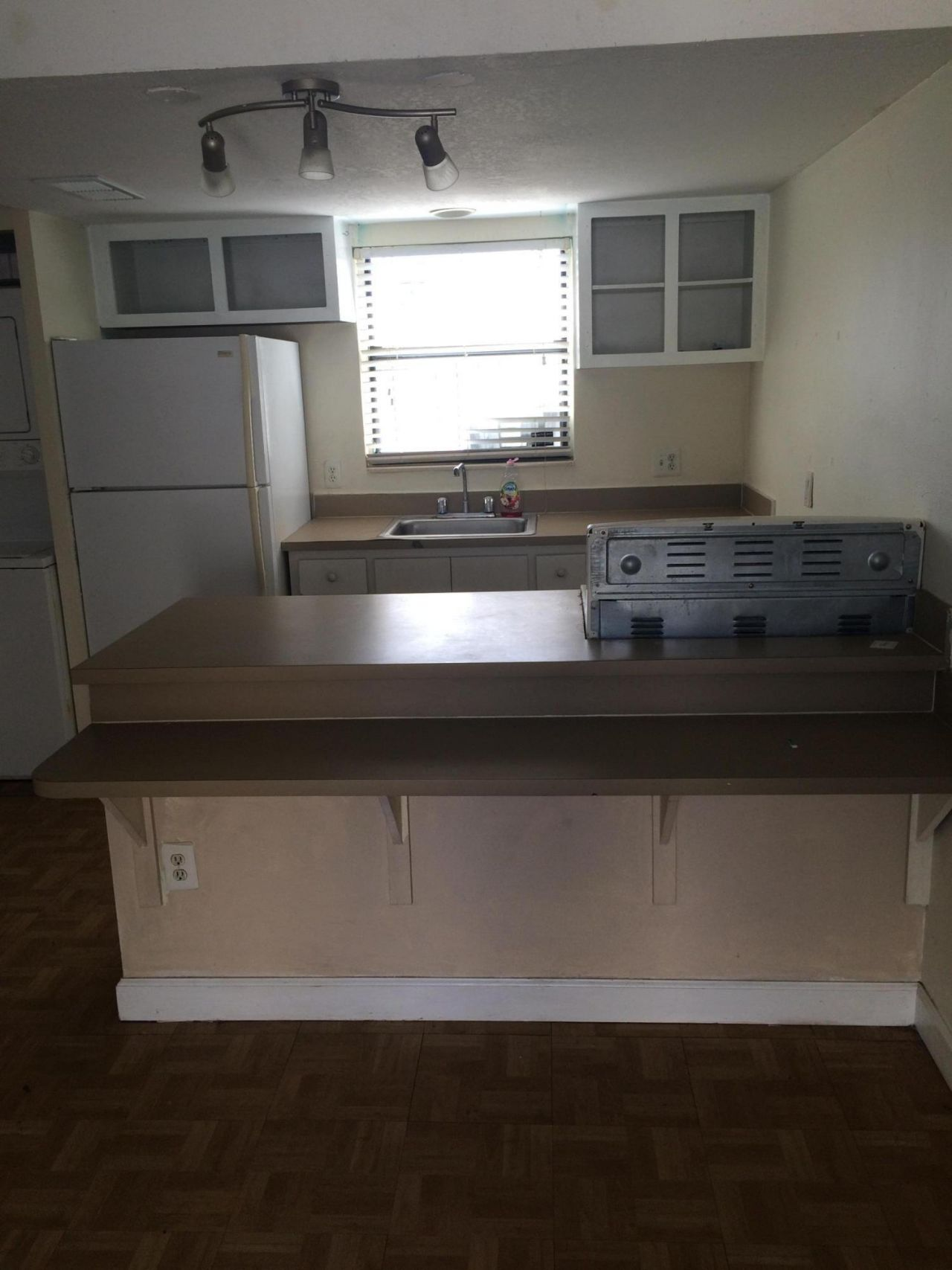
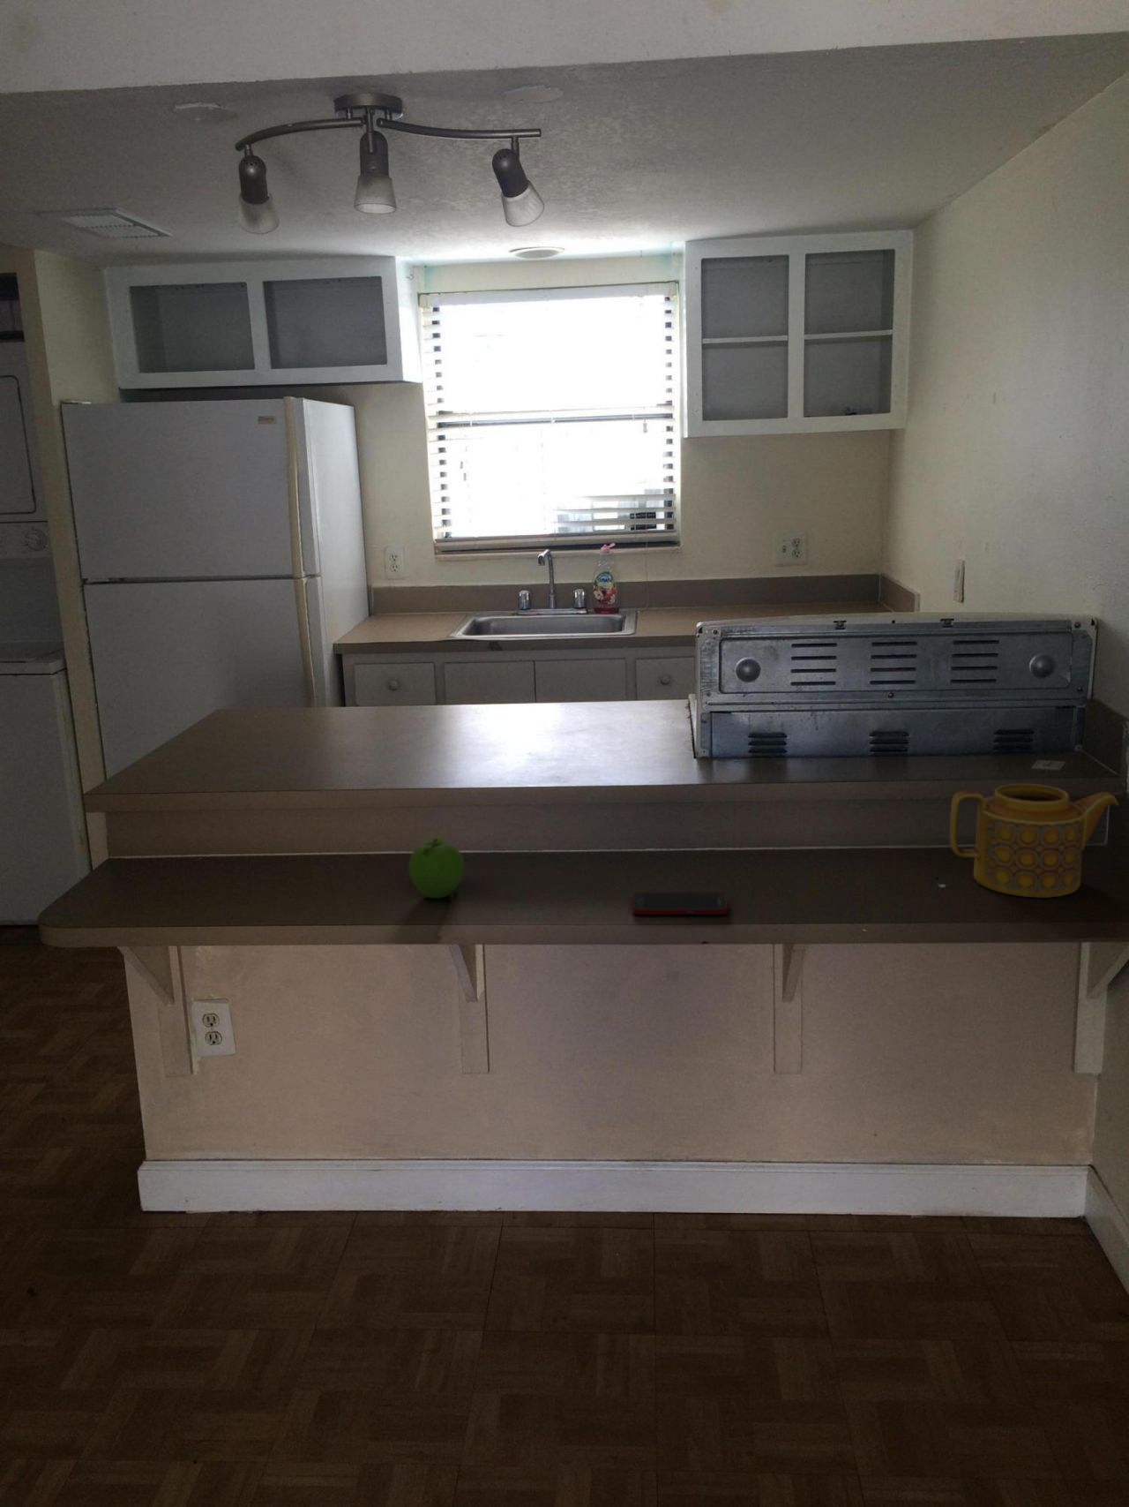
+ fruit [408,834,465,898]
+ teapot [949,782,1120,898]
+ cell phone [632,891,728,916]
